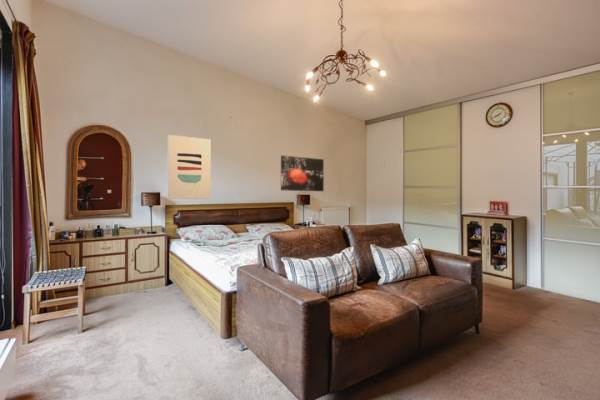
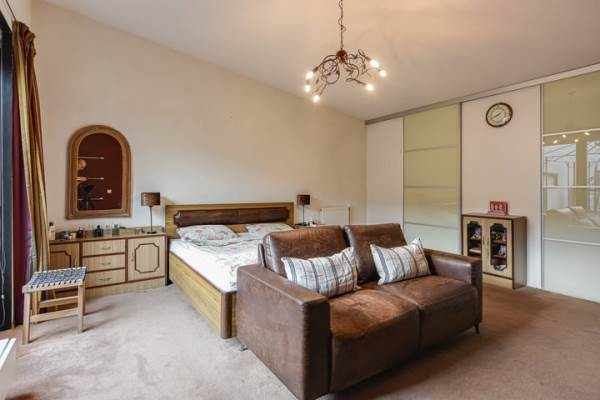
- wall art [167,134,212,200]
- wall art [280,154,325,192]
